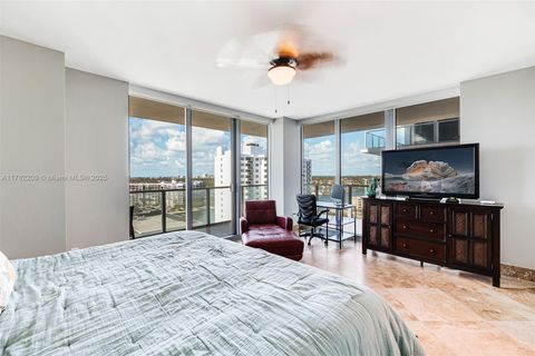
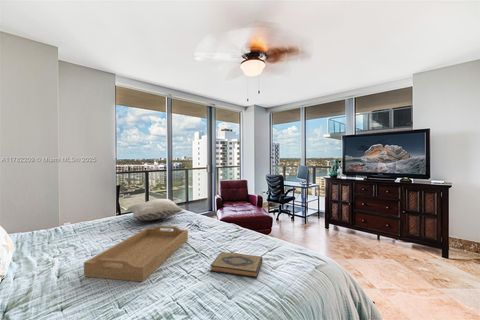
+ serving tray [83,225,189,283]
+ hardback book [209,251,263,279]
+ pillow [127,198,183,221]
